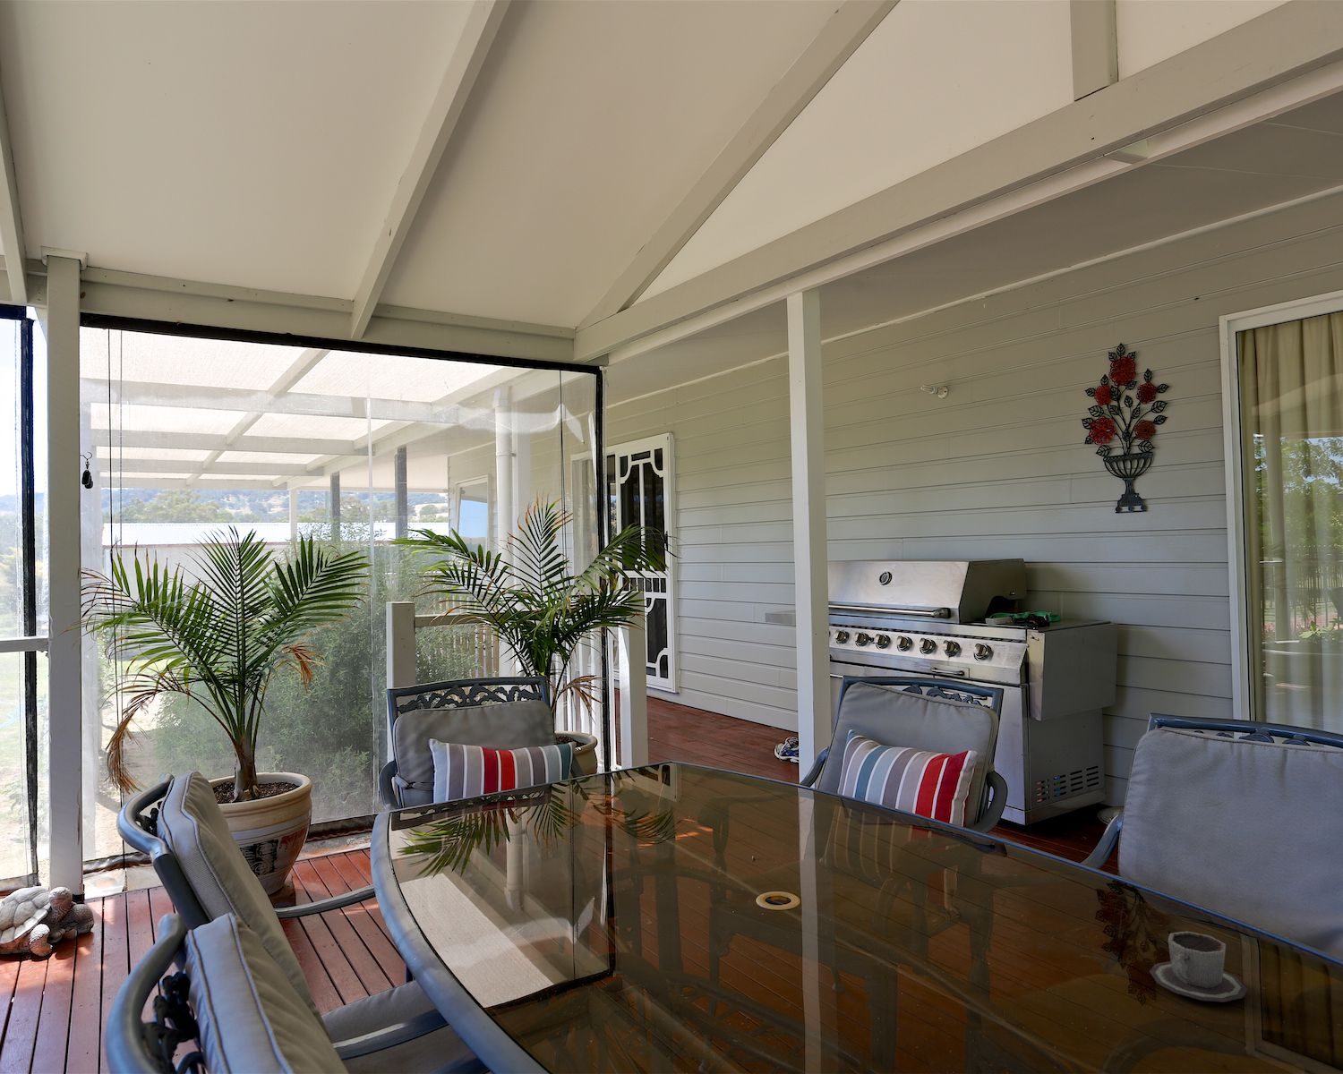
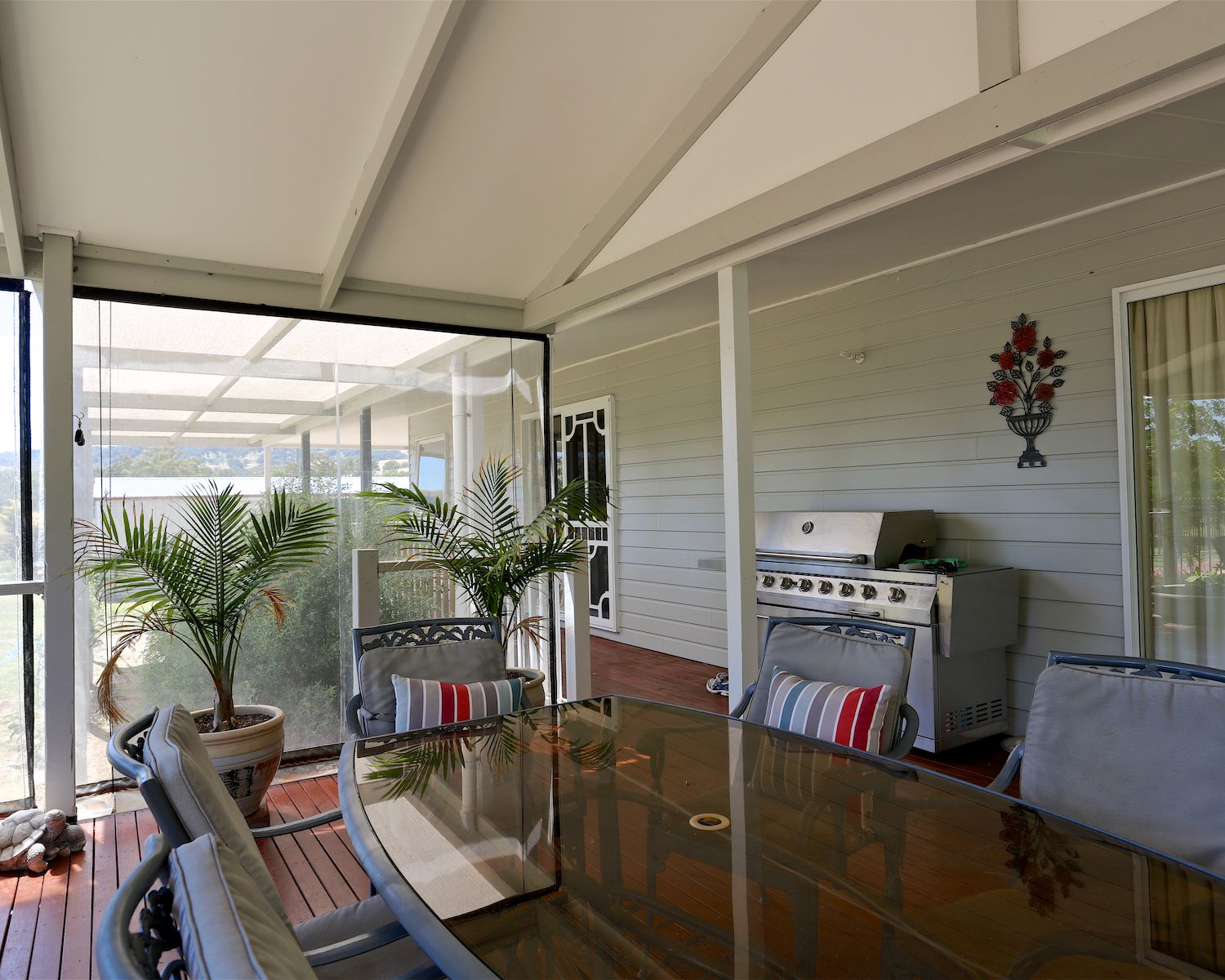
- cup [1149,930,1248,1003]
